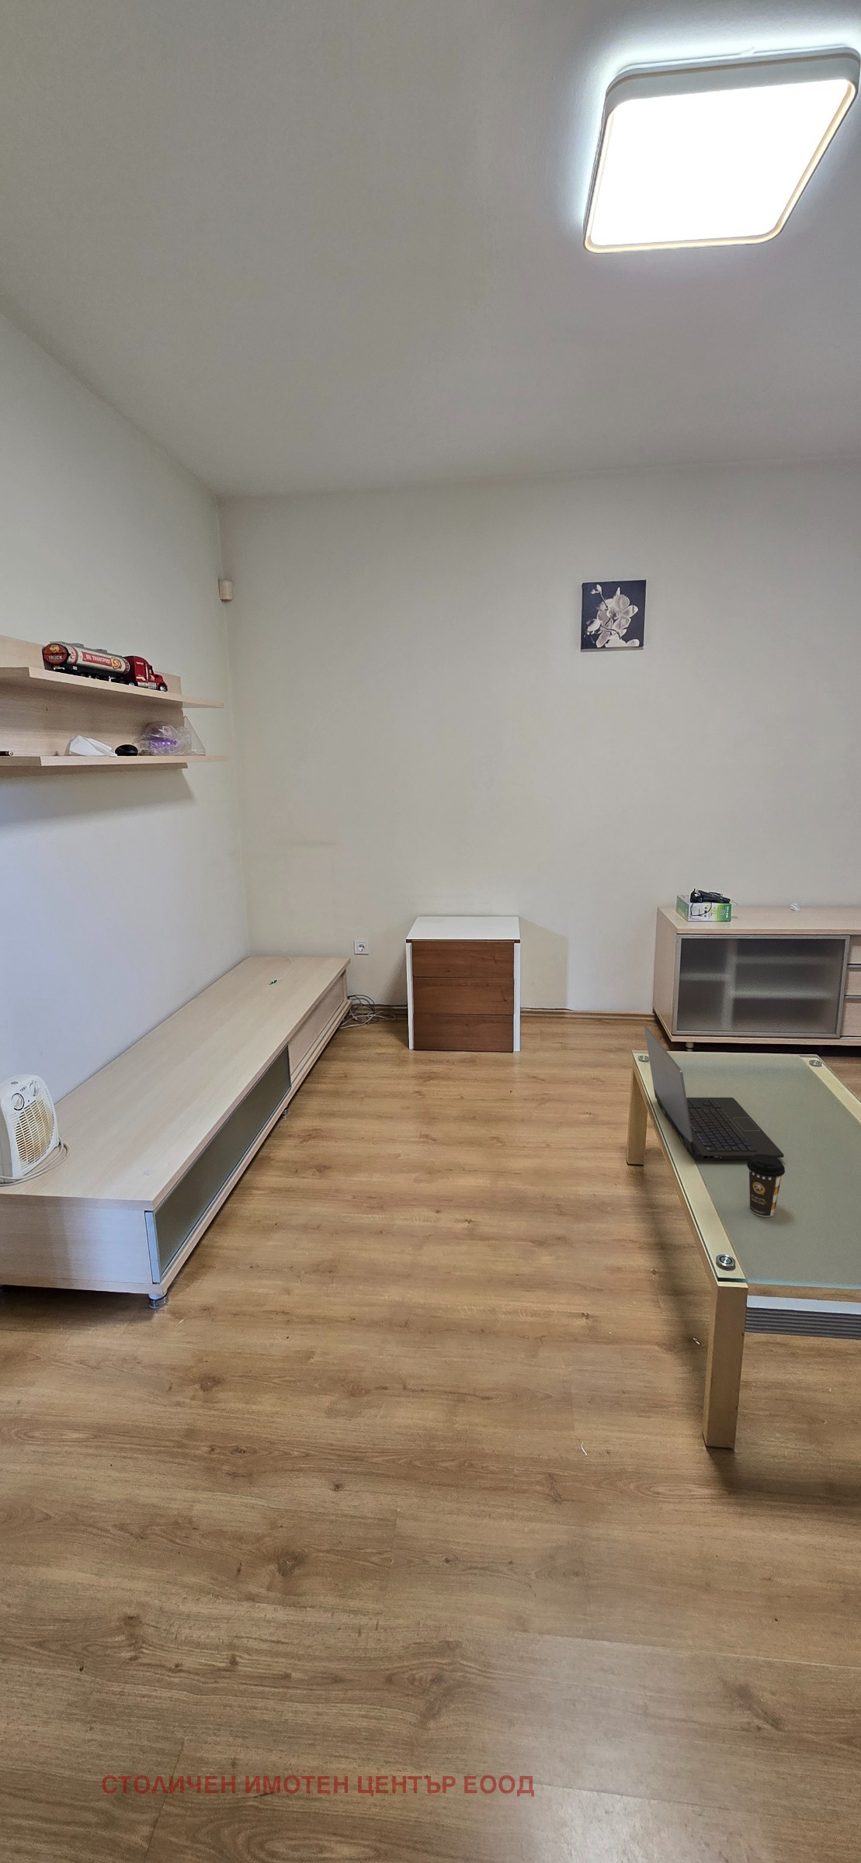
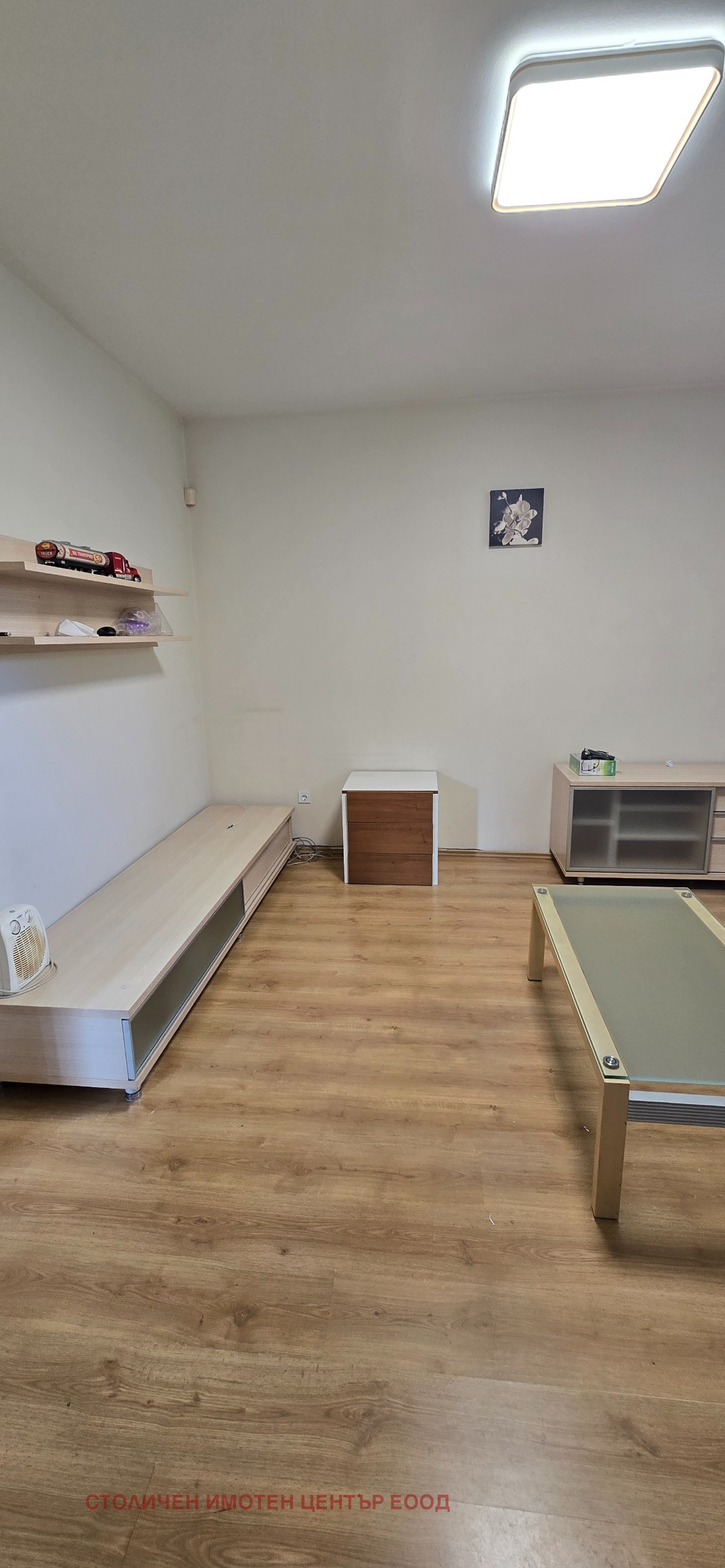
- laptop computer [644,1025,785,1161]
- coffee cup [746,1155,786,1218]
